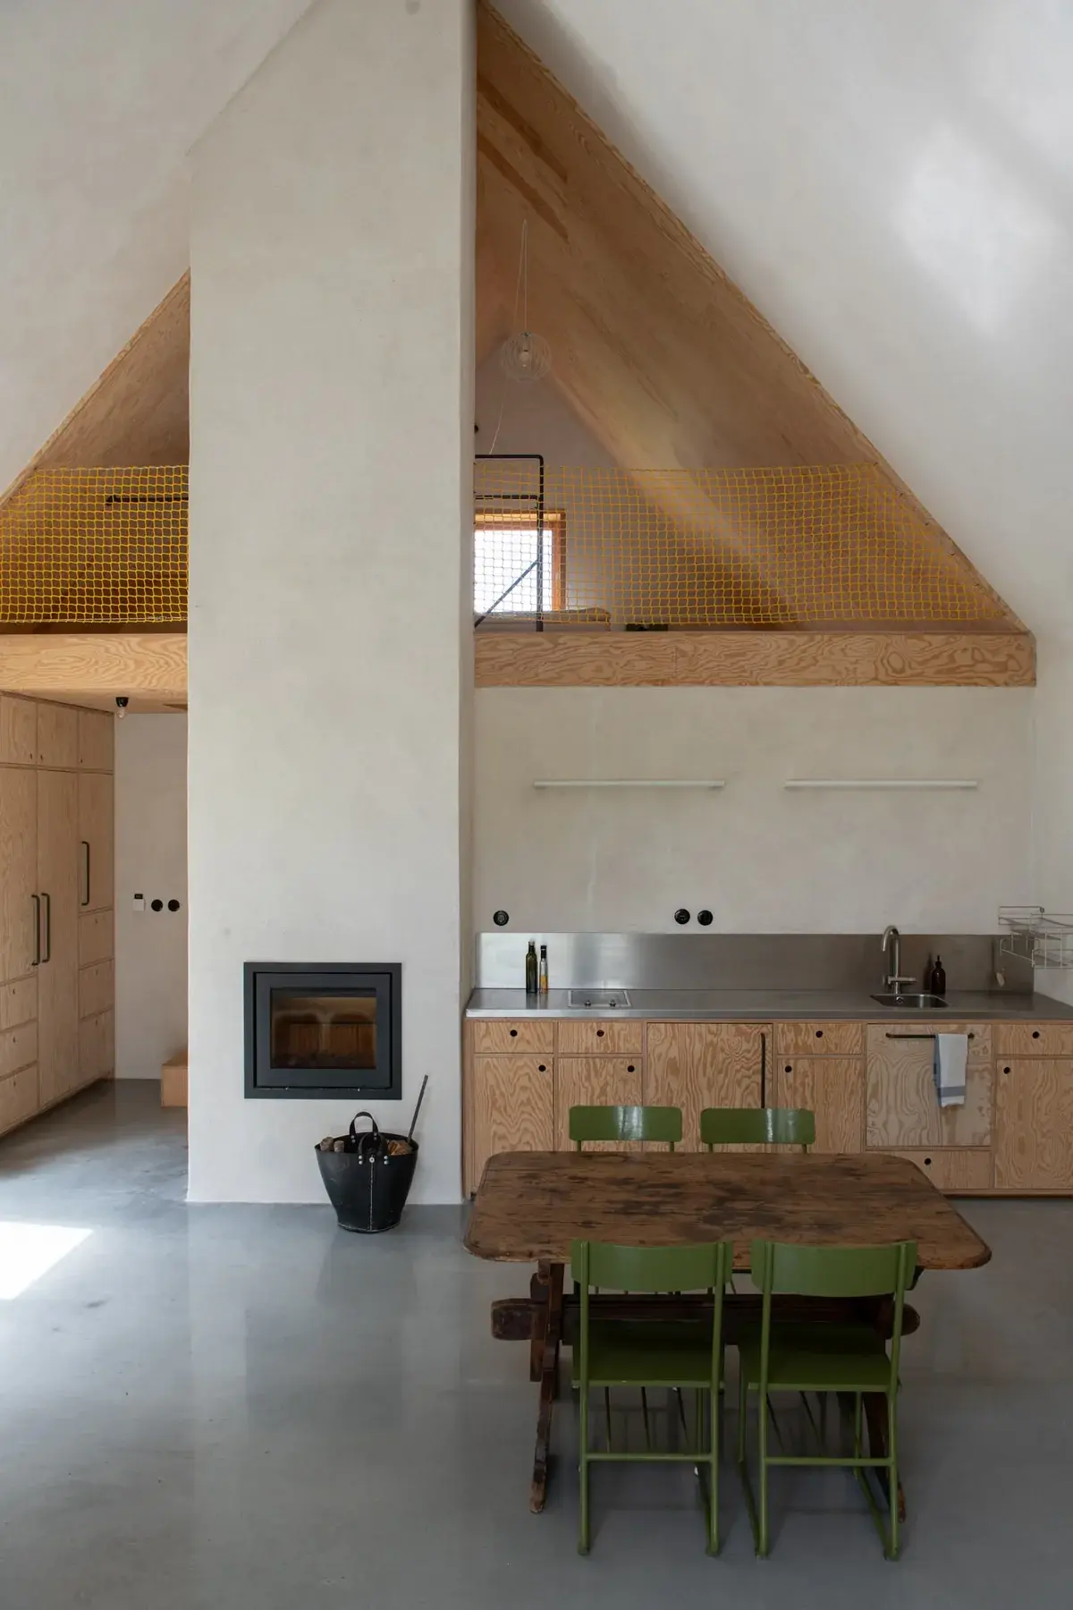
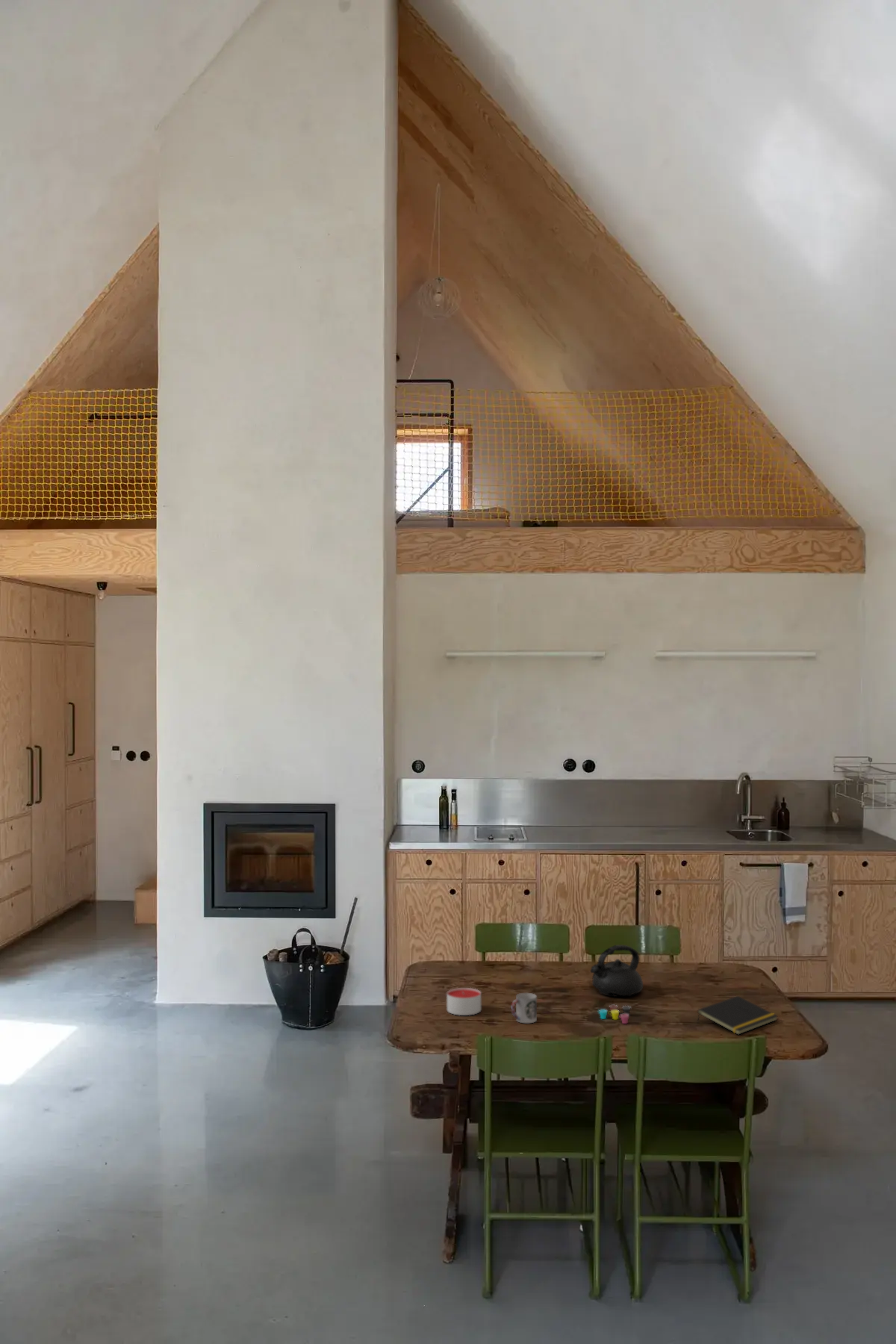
+ candle [446,987,482,1016]
+ cup [510,992,538,1024]
+ cup [597,1004,632,1024]
+ teapot [589,944,644,998]
+ notepad [697,995,779,1036]
